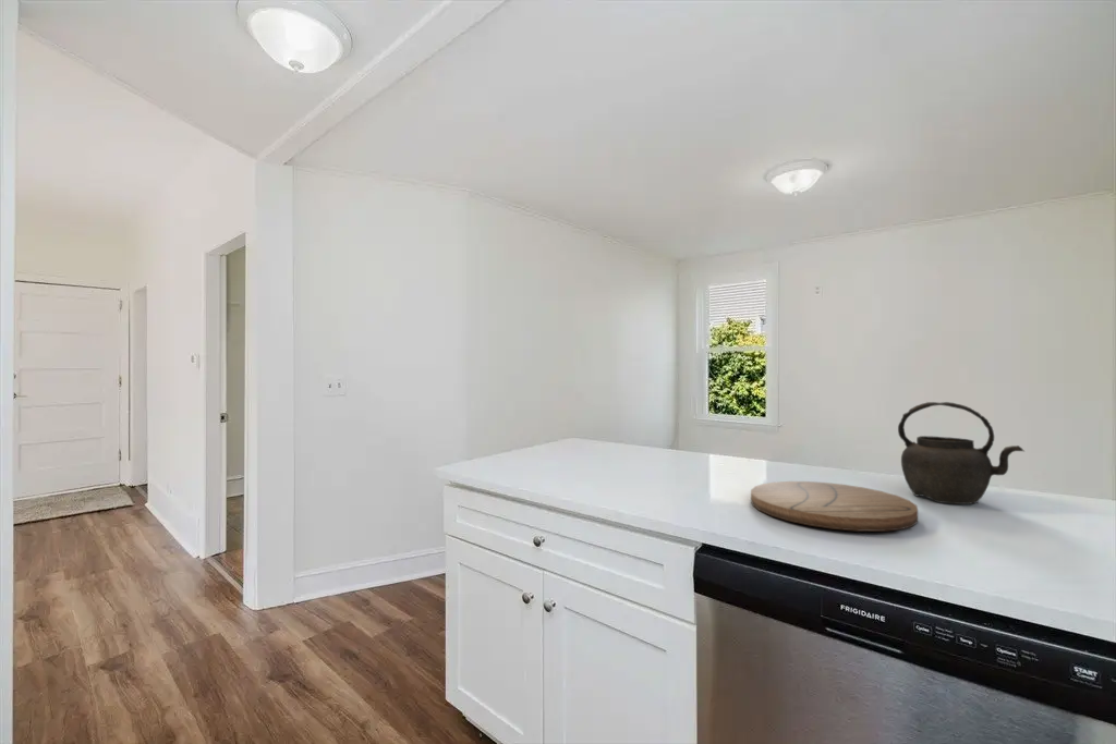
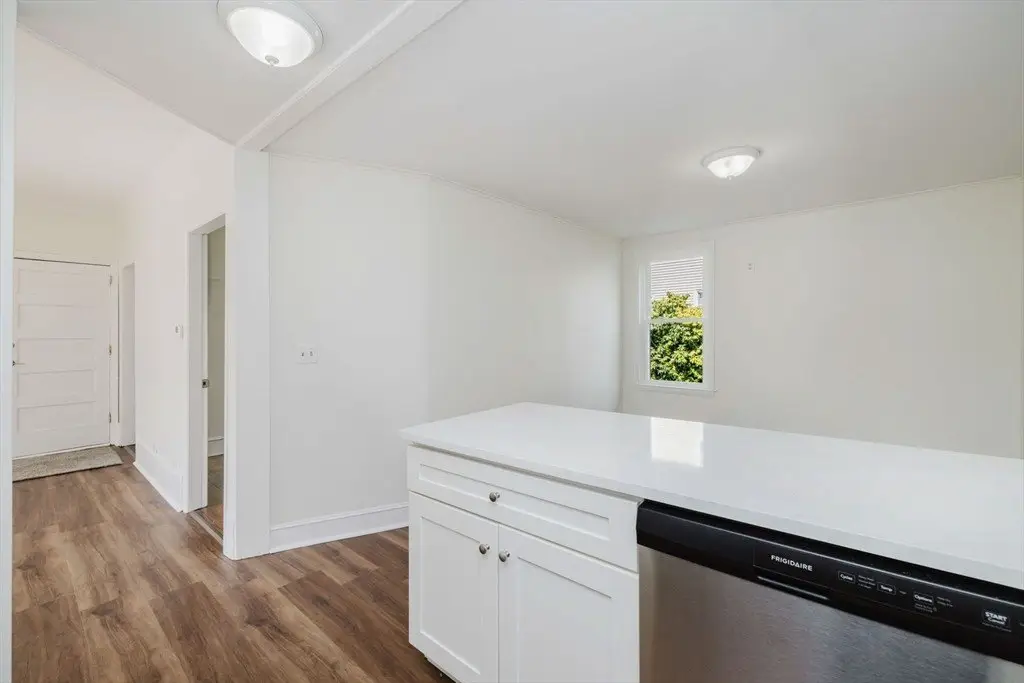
- kettle [897,401,1024,505]
- cutting board [750,480,919,533]
